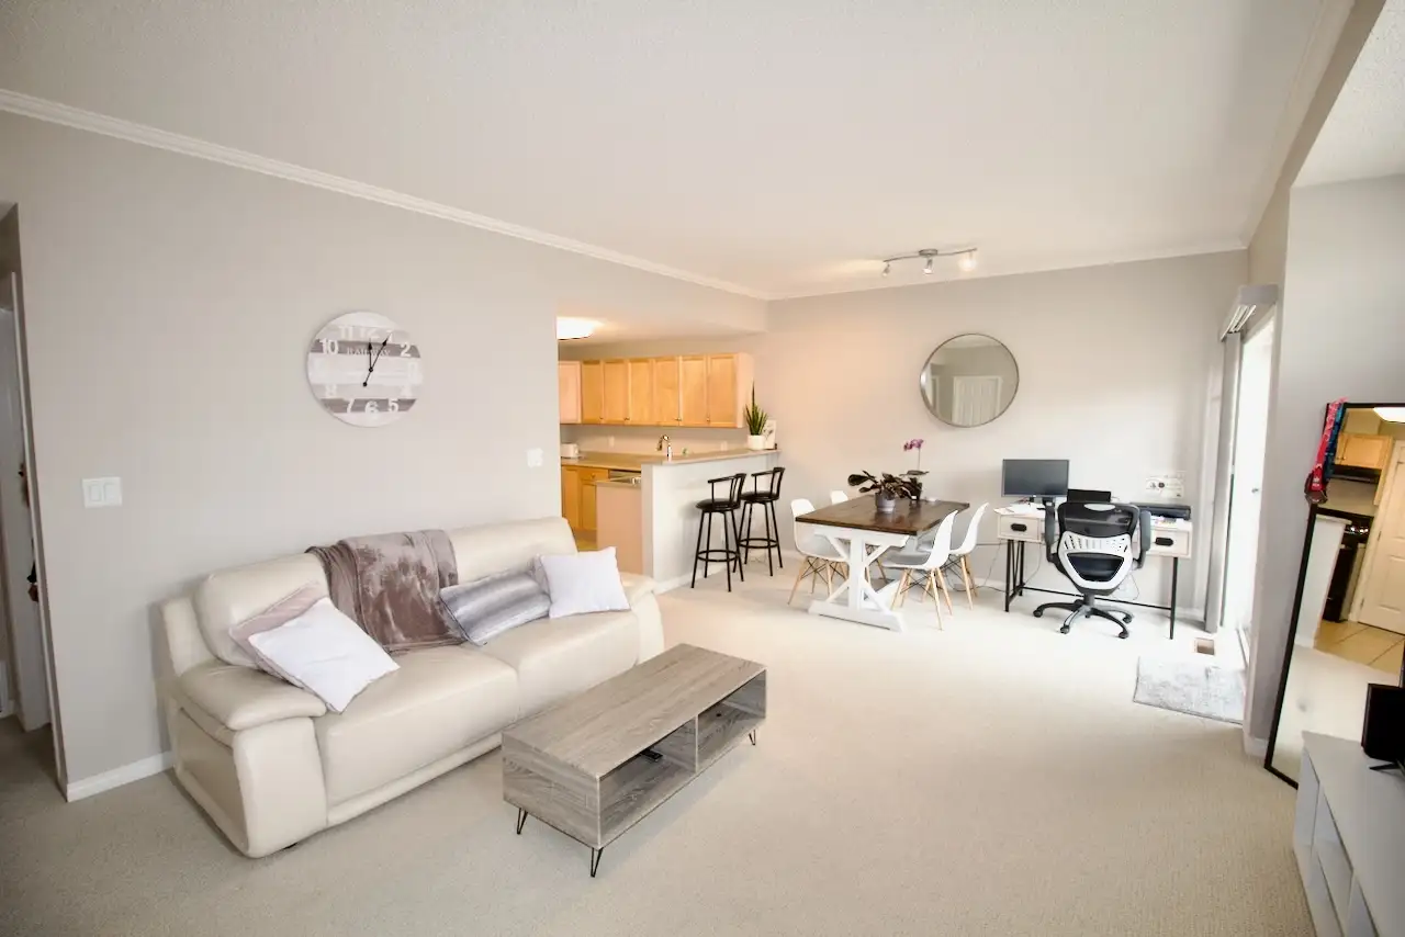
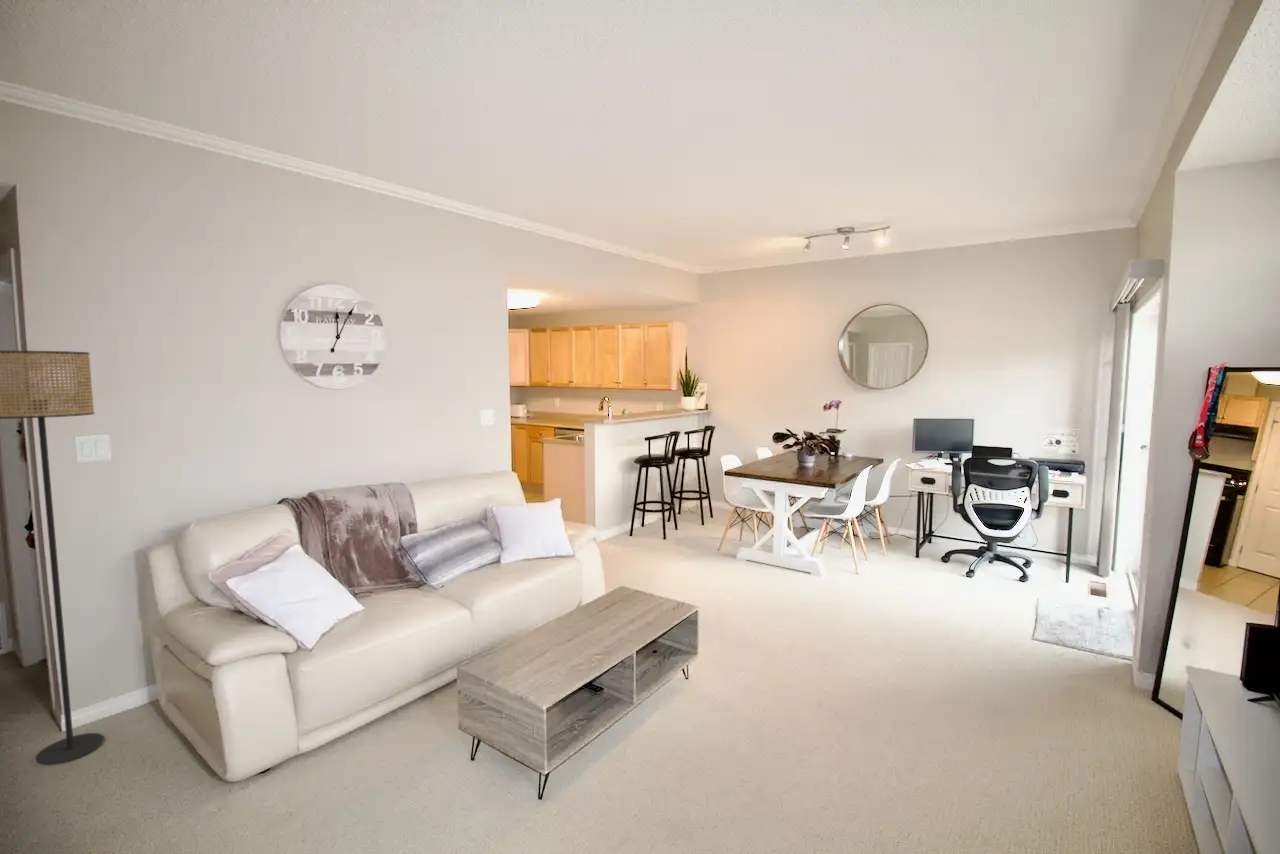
+ floor lamp [0,350,105,766]
